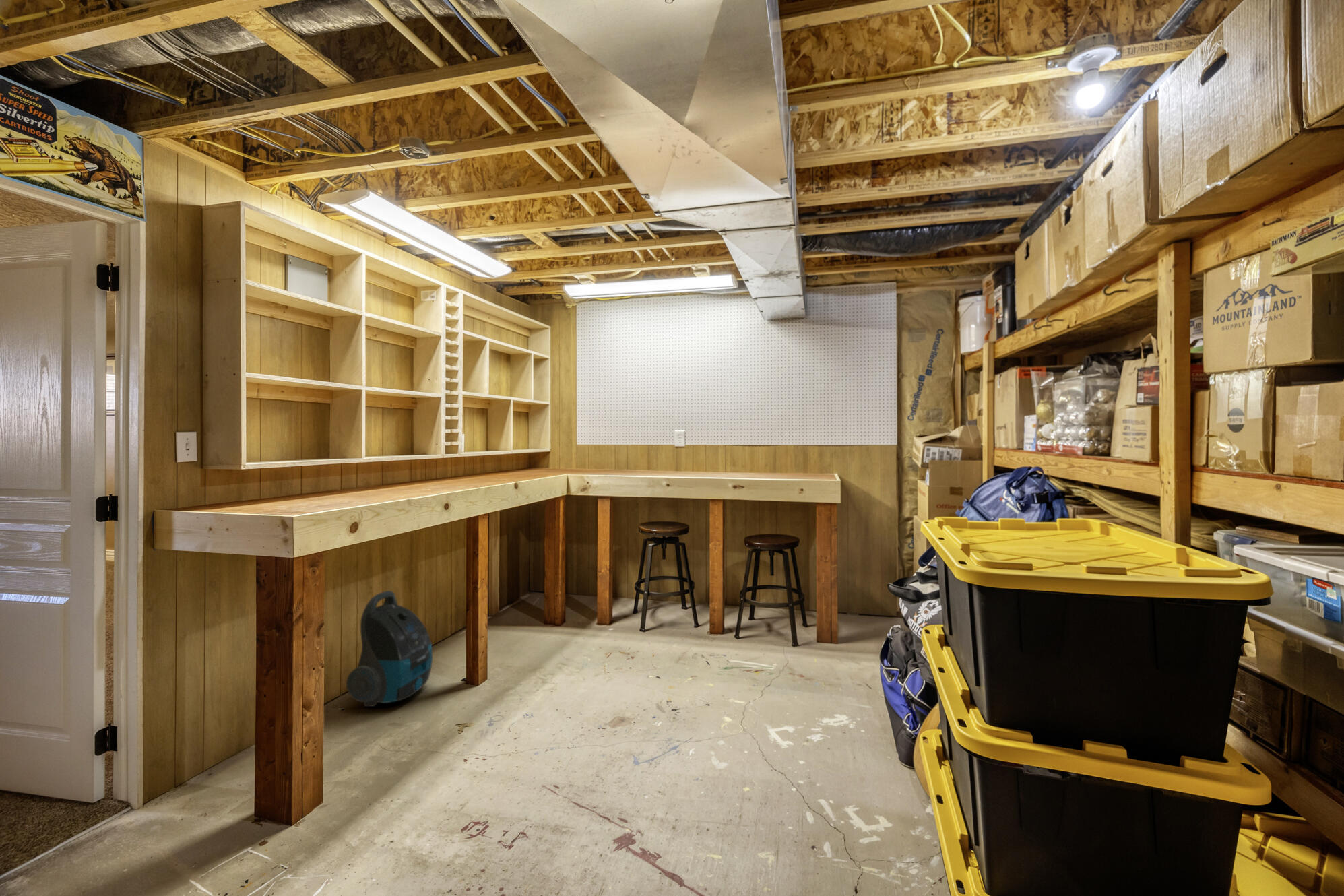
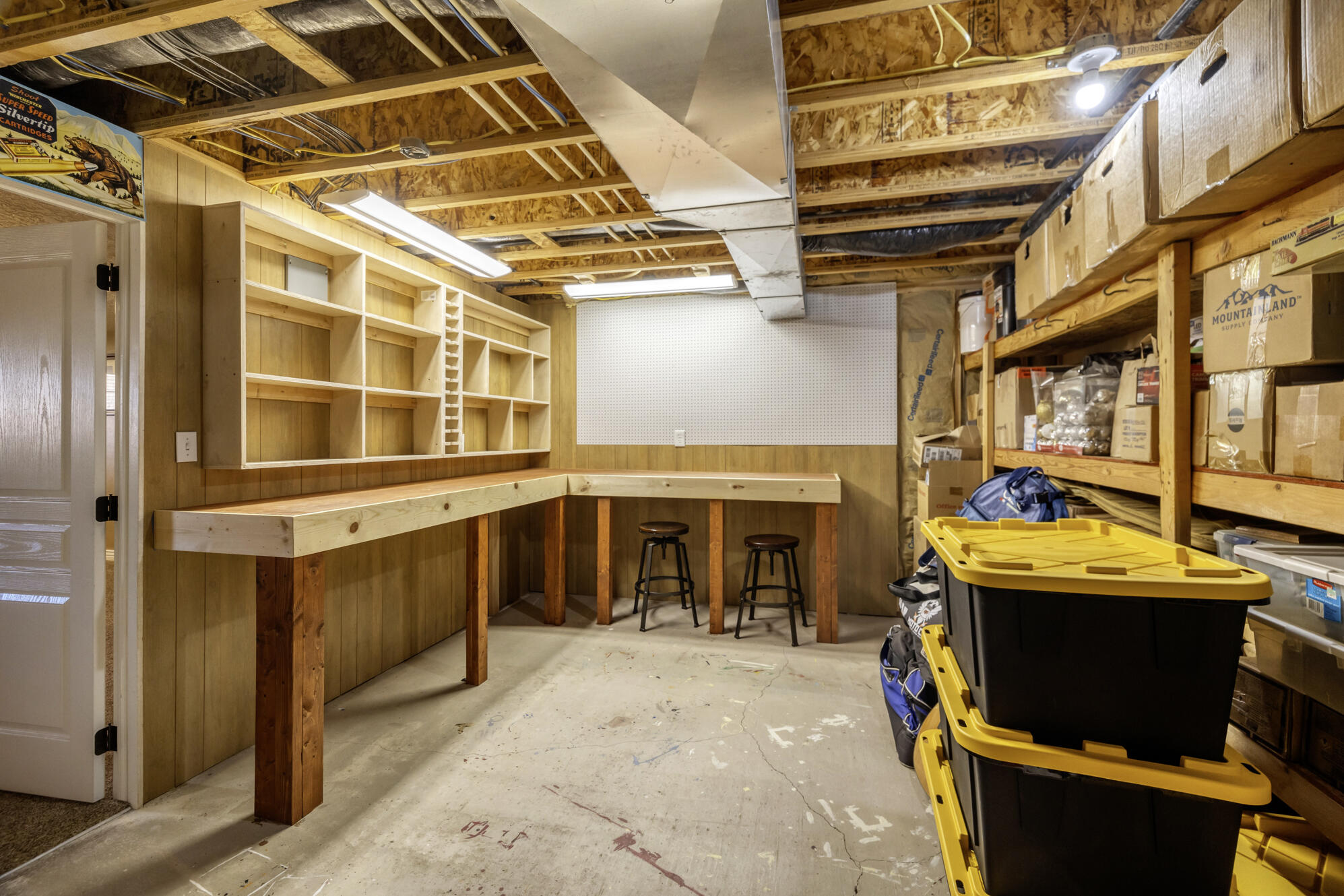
- vacuum cleaner [346,590,433,707]
